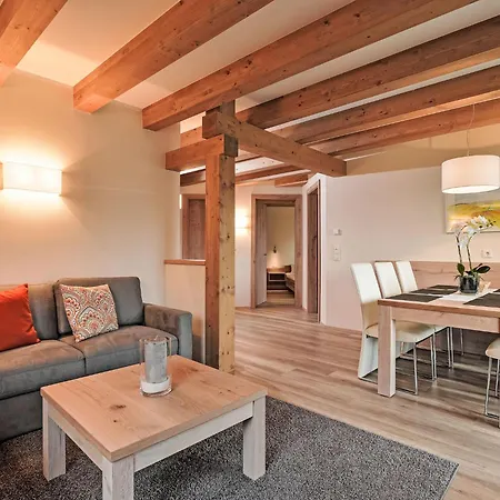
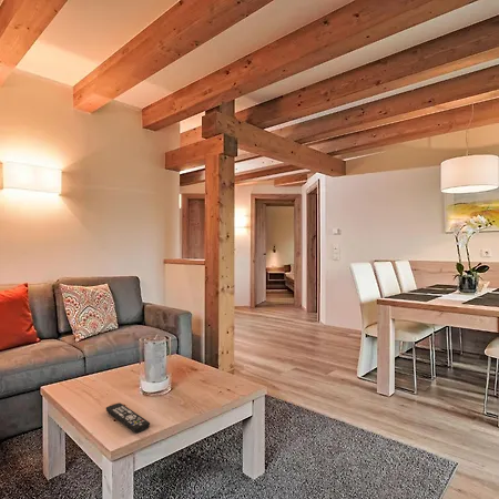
+ remote control [105,401,151,434]
